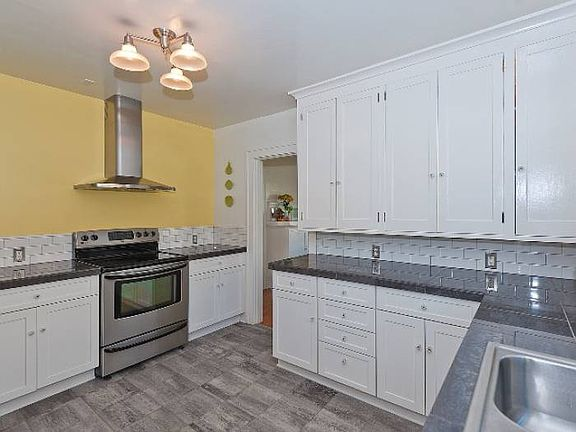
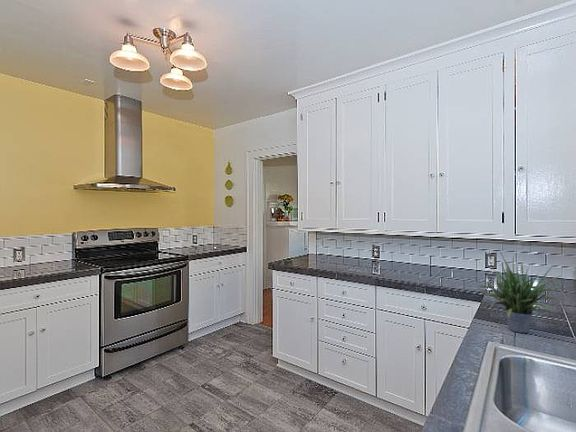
+ potted plant [475,248,562,334]
